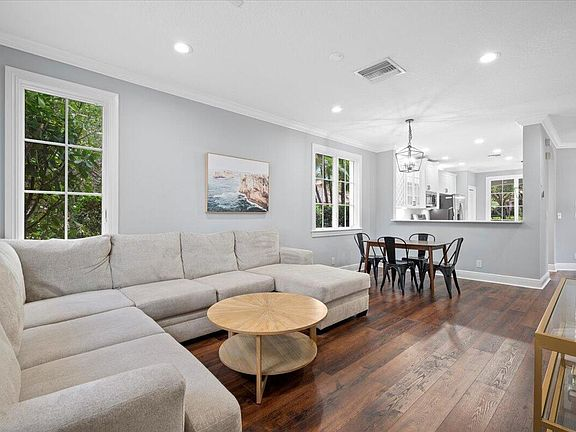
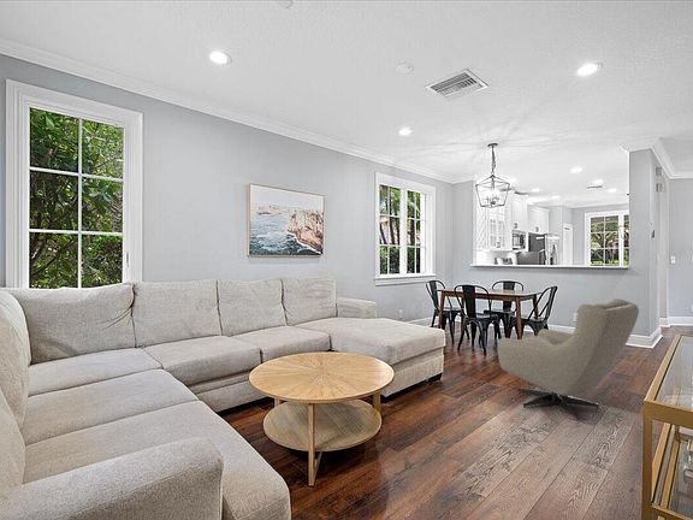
+ armchair [497,297,640,421]
